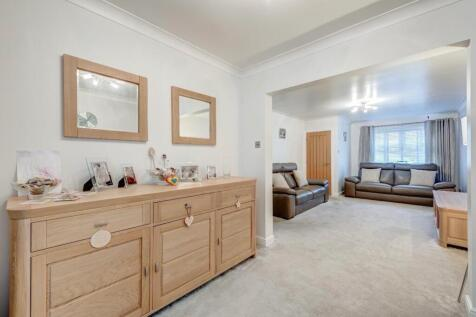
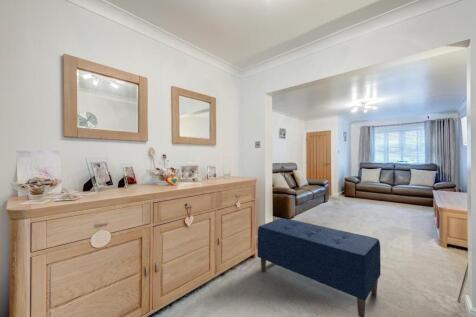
+ bench [256,217,382,317]
